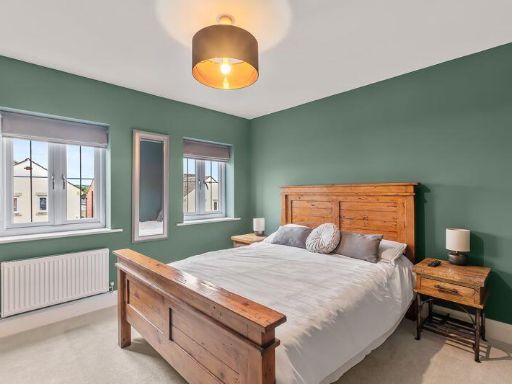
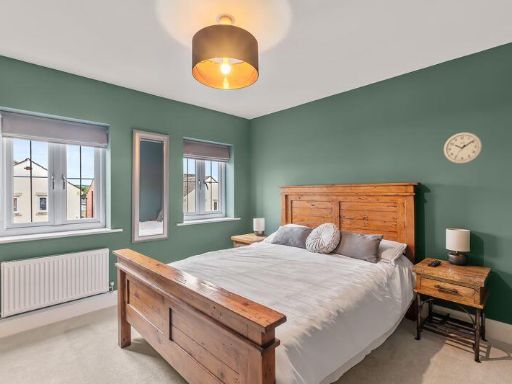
+ wall clock [442,131,484,165]
